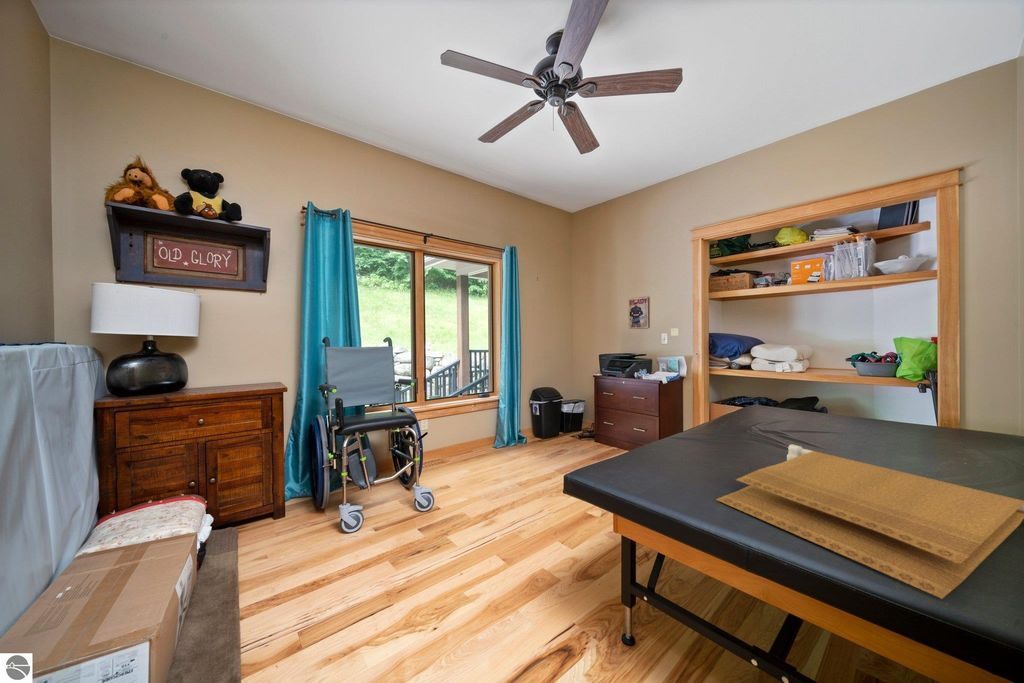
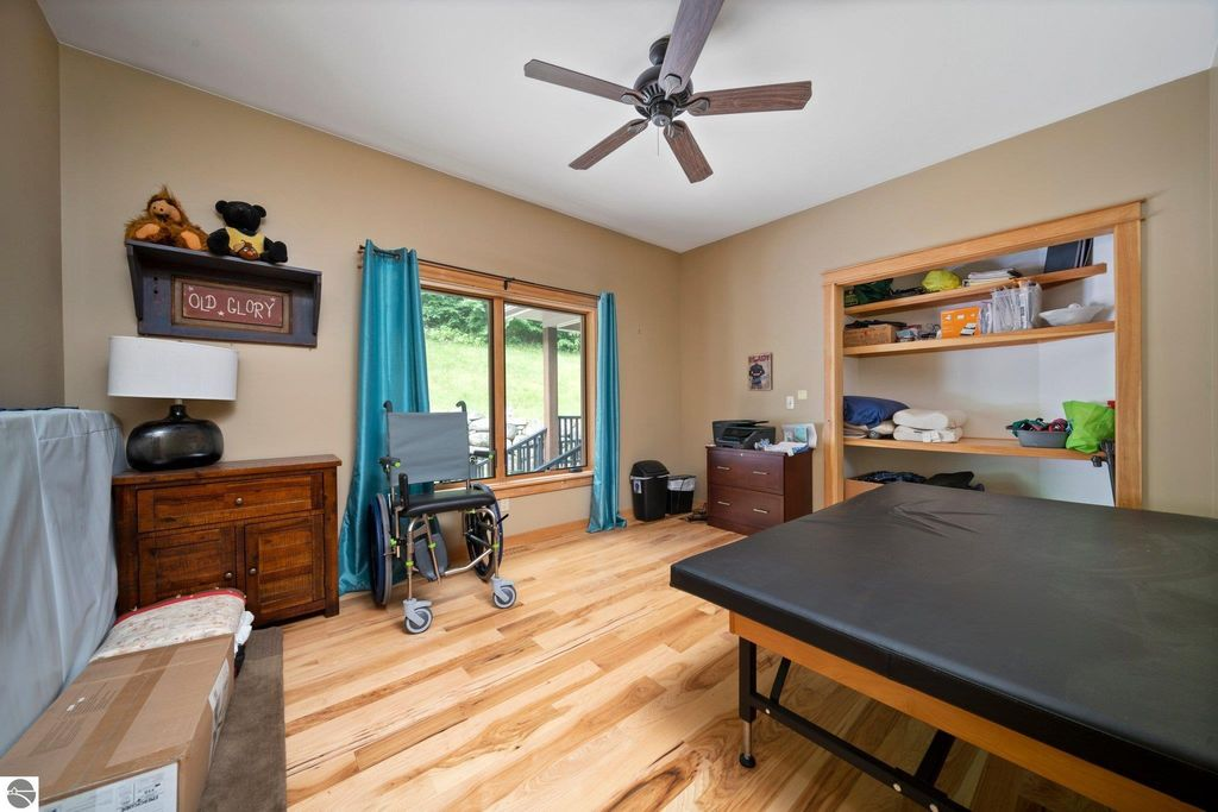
- dishrag [715,444,1024,600]
